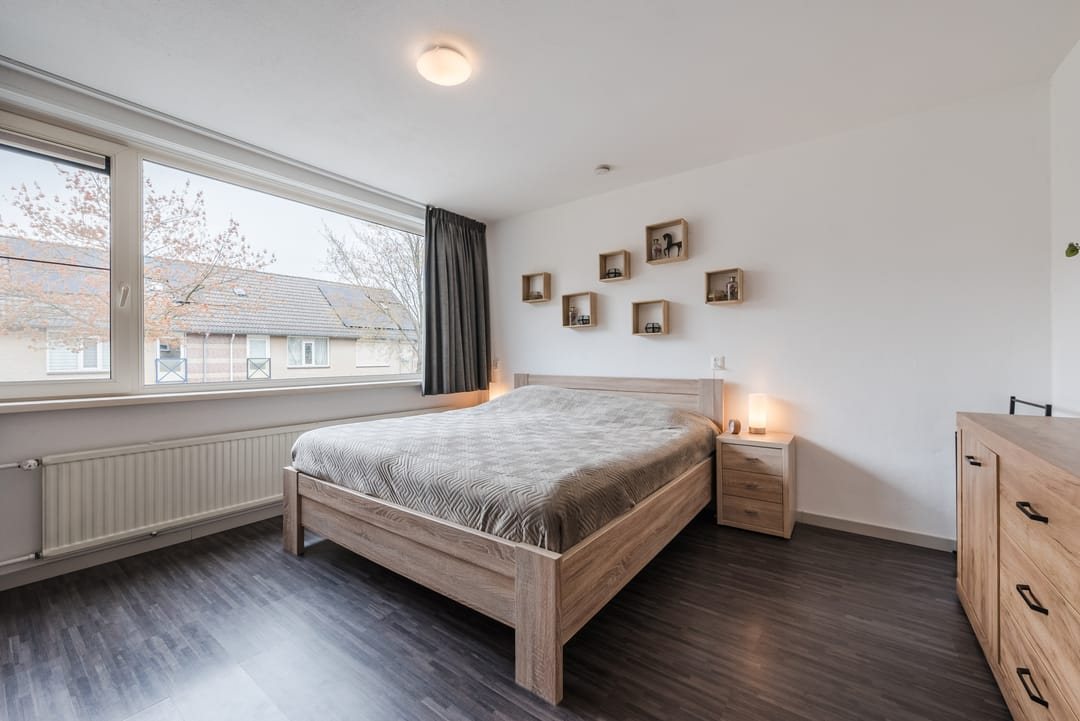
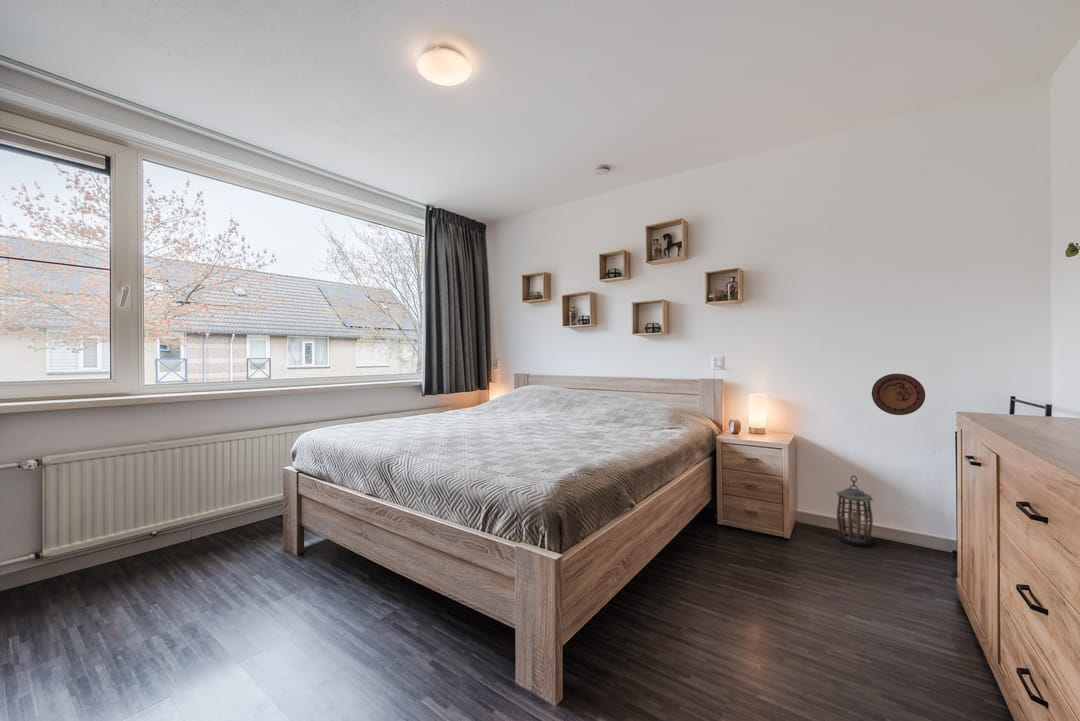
+ decorative plate [871,373,926,416]
+ lantern [835,474,874,548]
